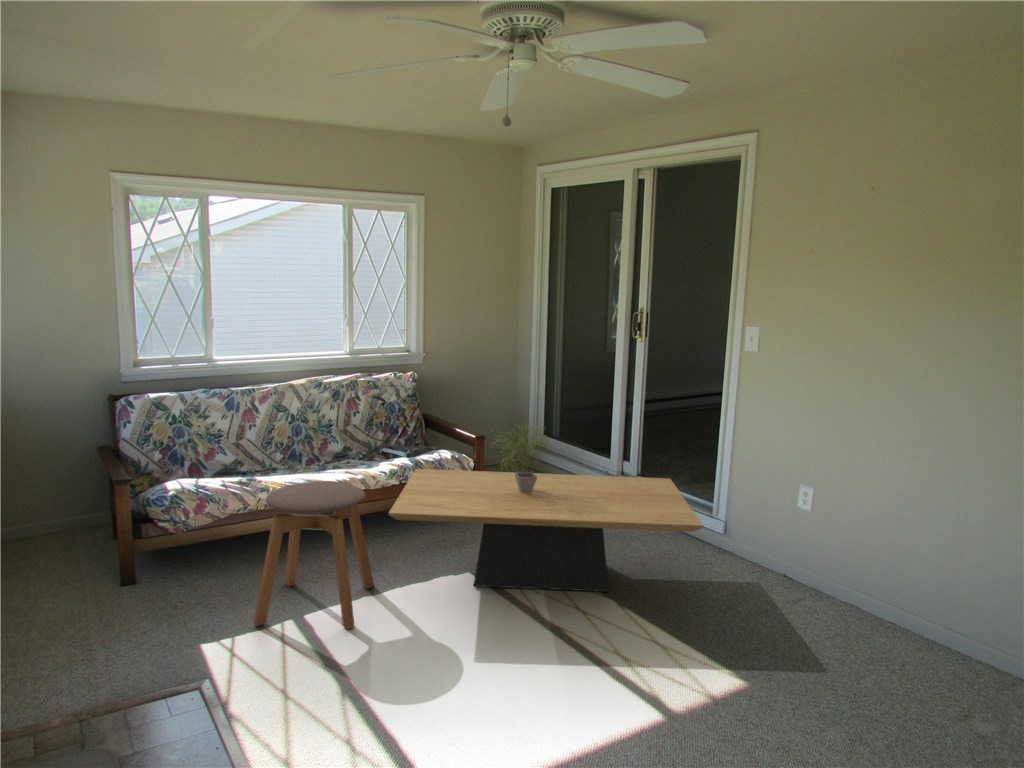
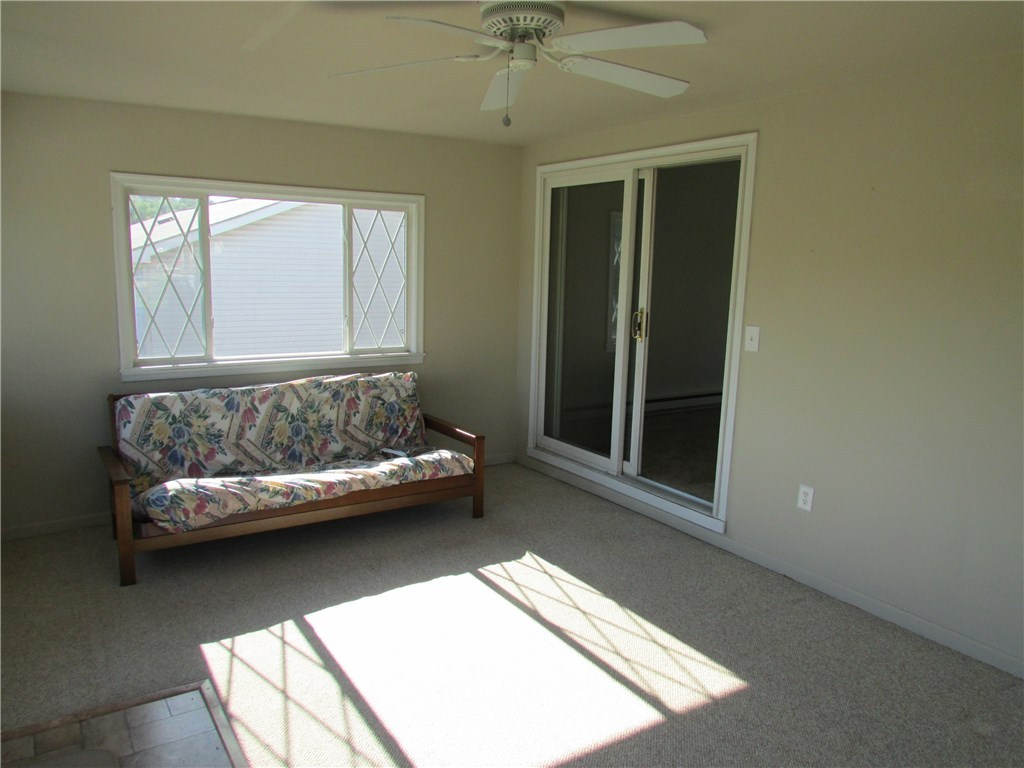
- stool [252,480,375,630]
- potted plant [489,415,552,492]
- coffee table [387,468,705,593]
